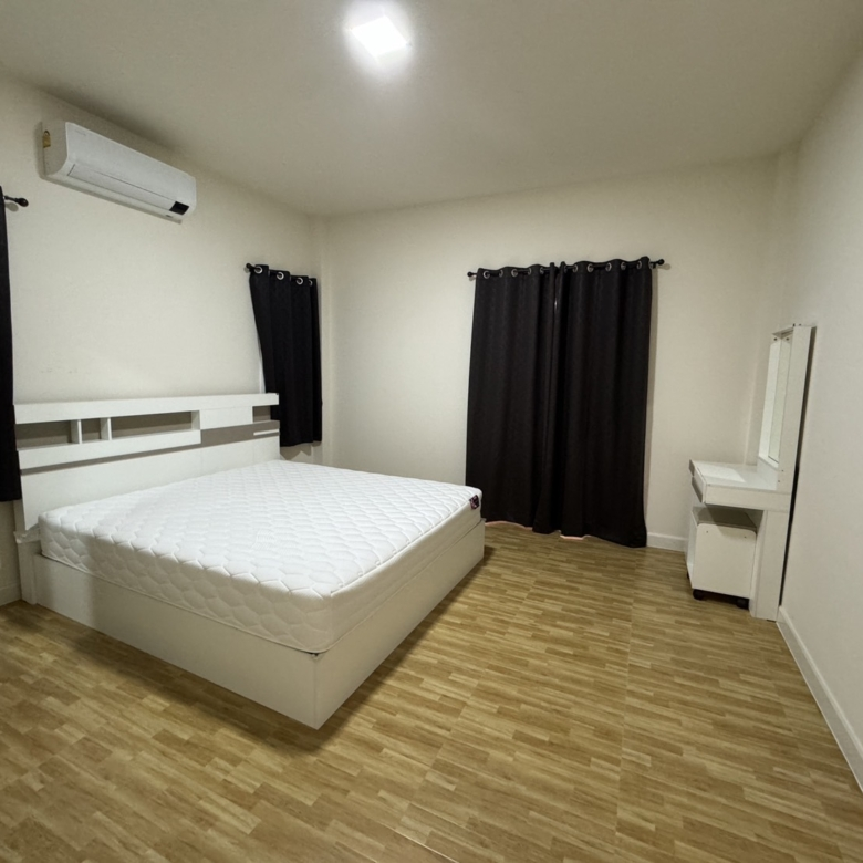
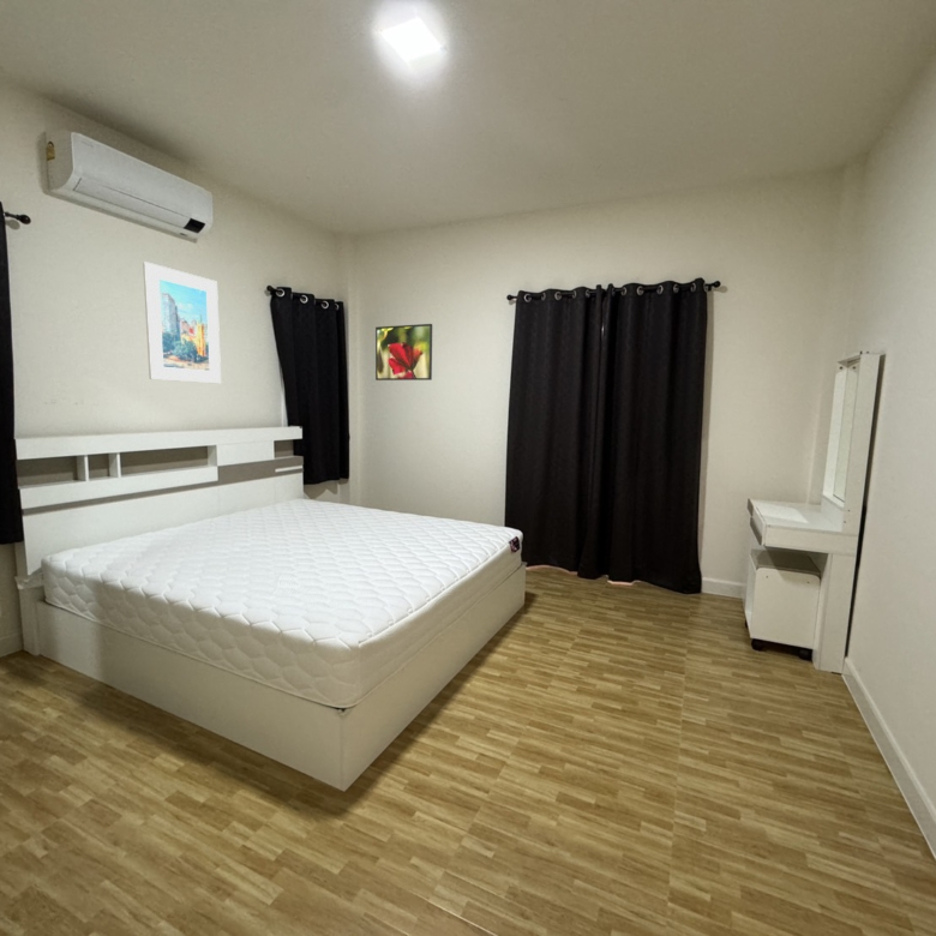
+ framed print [142,260,222,384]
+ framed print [374,323,433,382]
